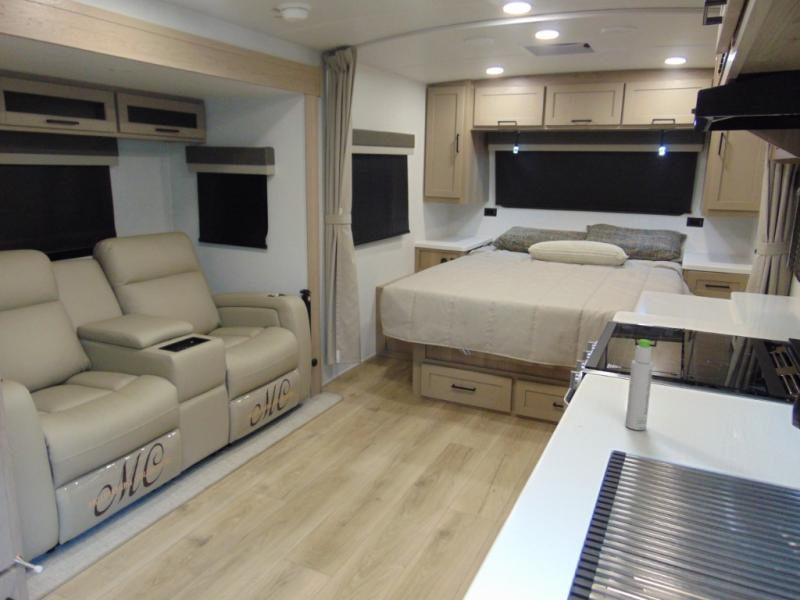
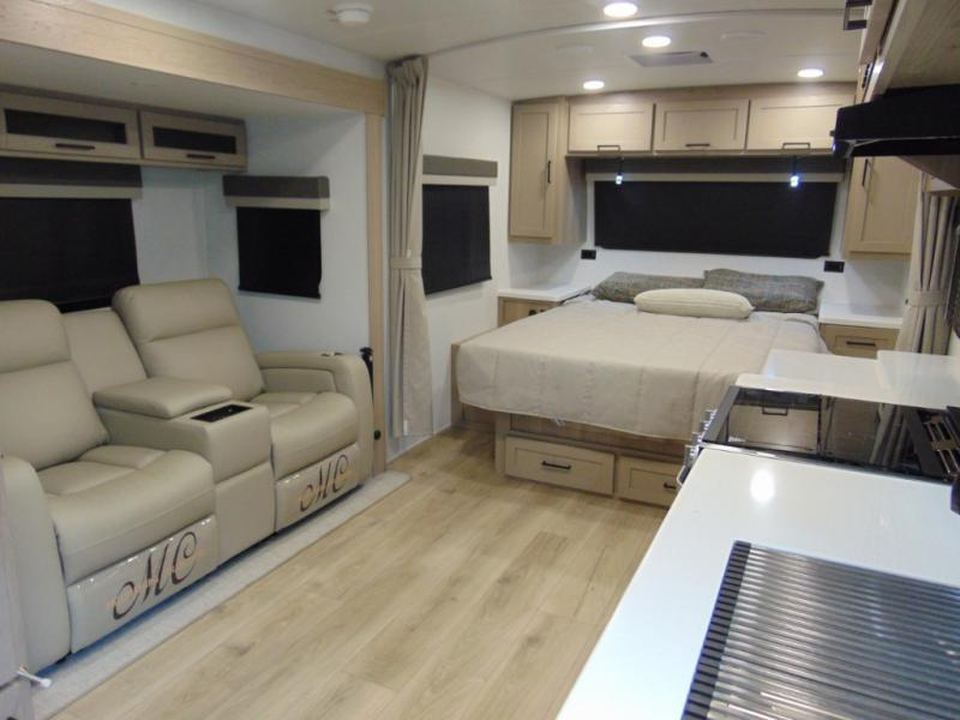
- bottle [624,338,654,431]
